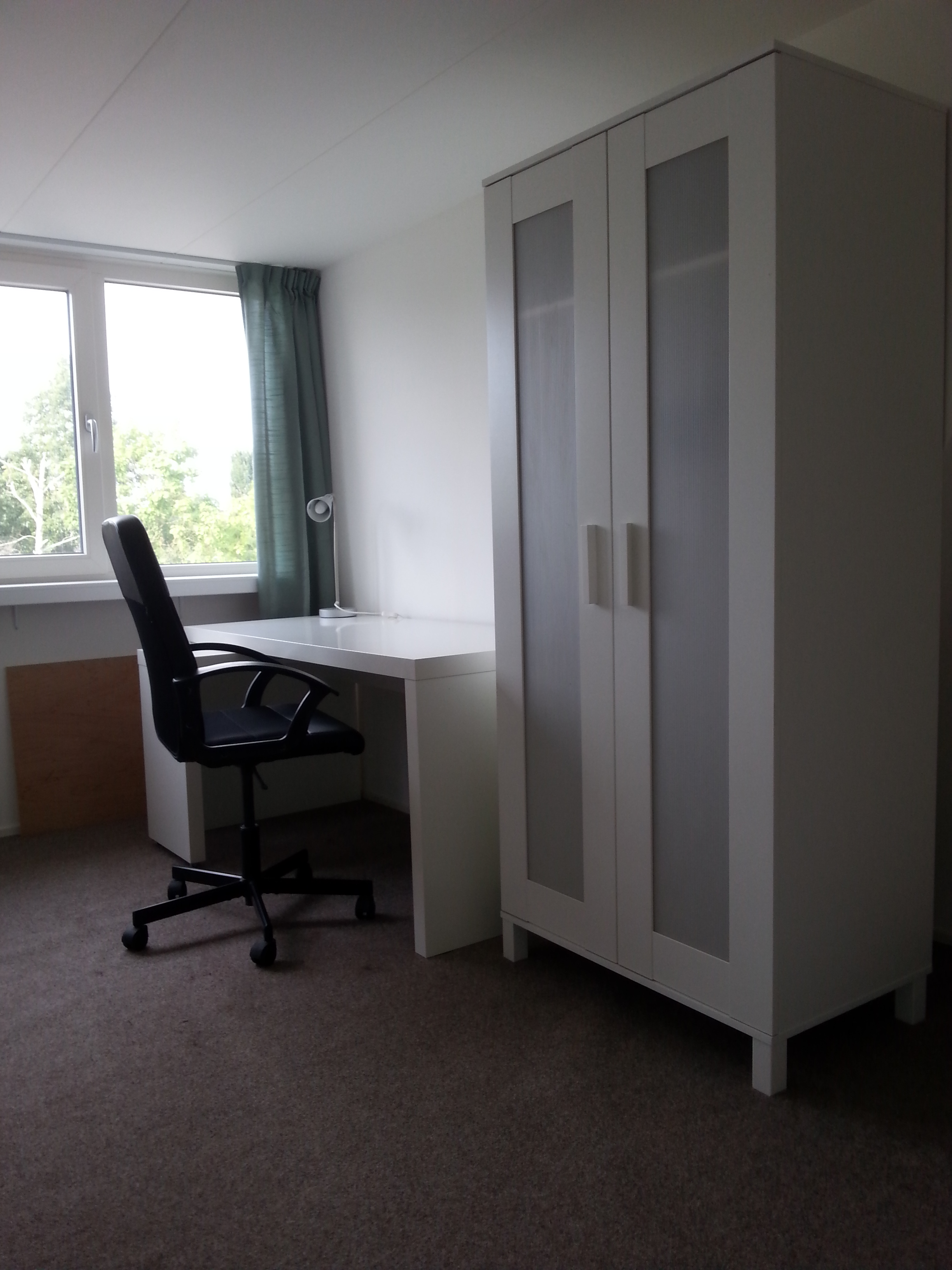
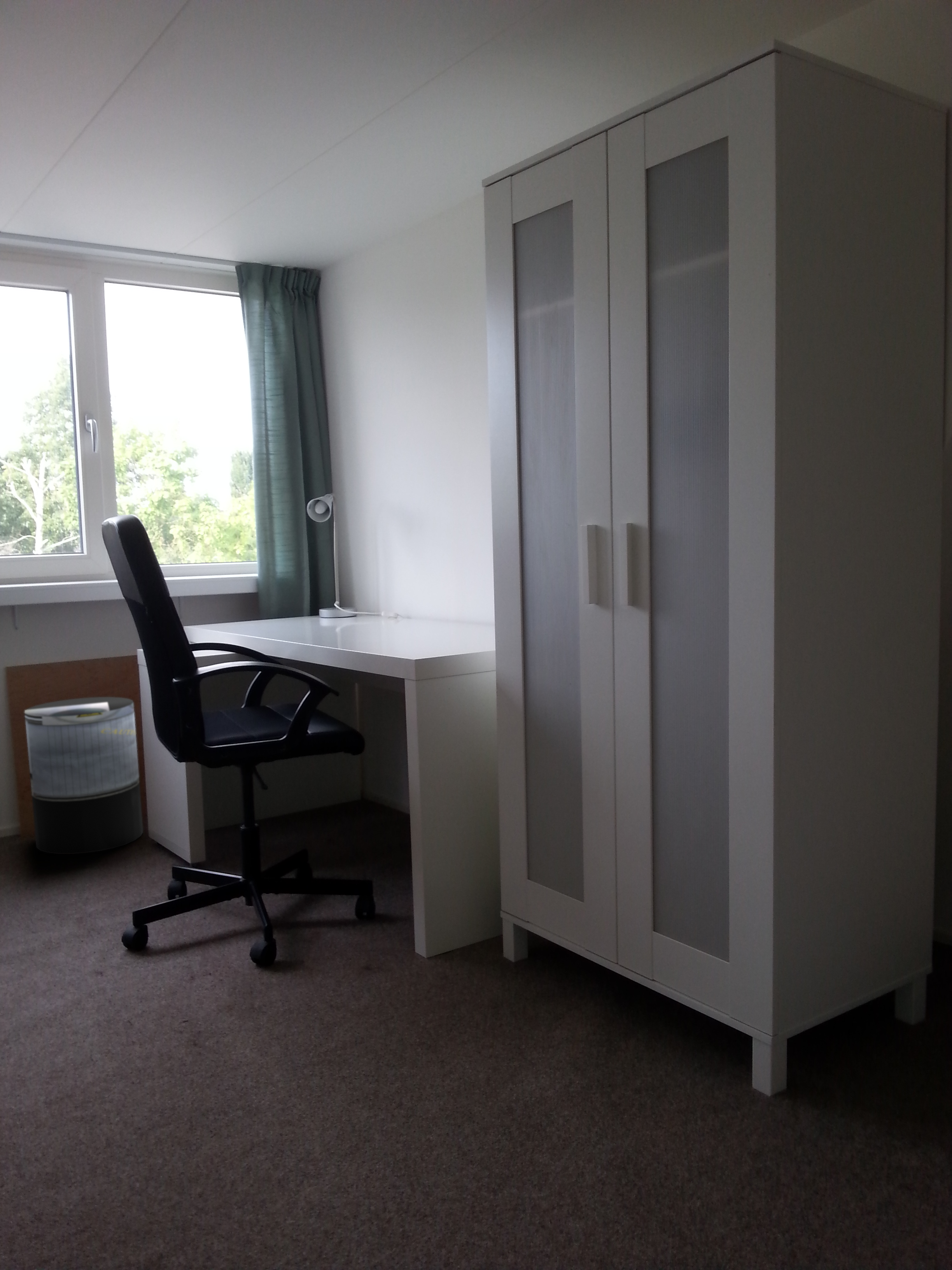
+ trash can [24,696,144,854]
